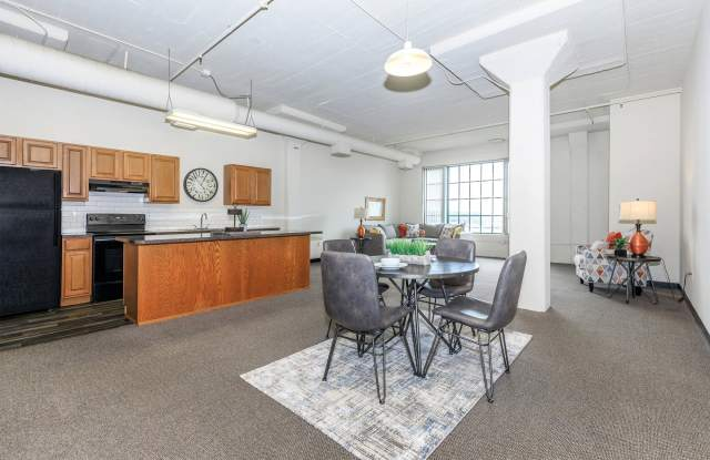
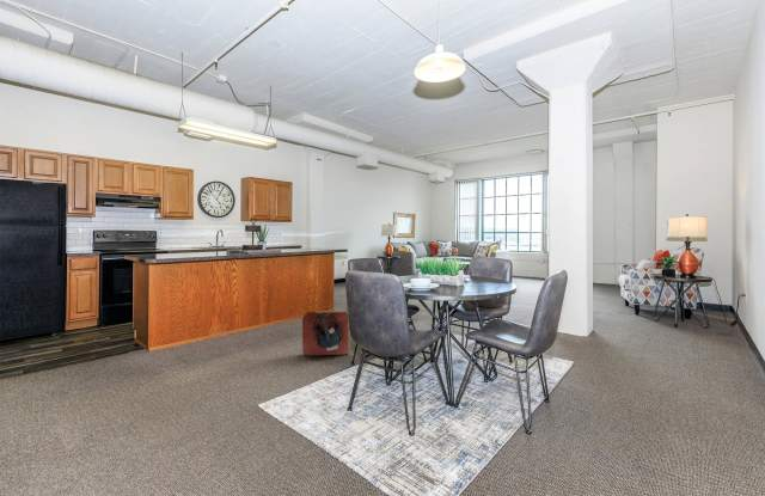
+ backpack [301,311,350,356]
